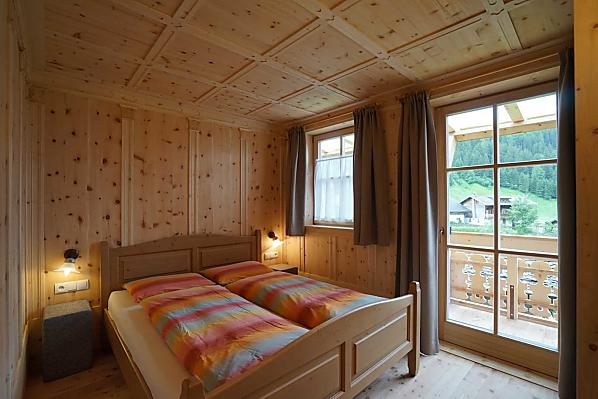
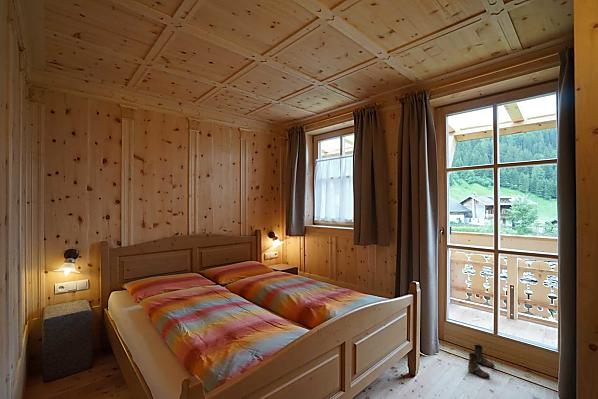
+ boots [467,344,496,379]
